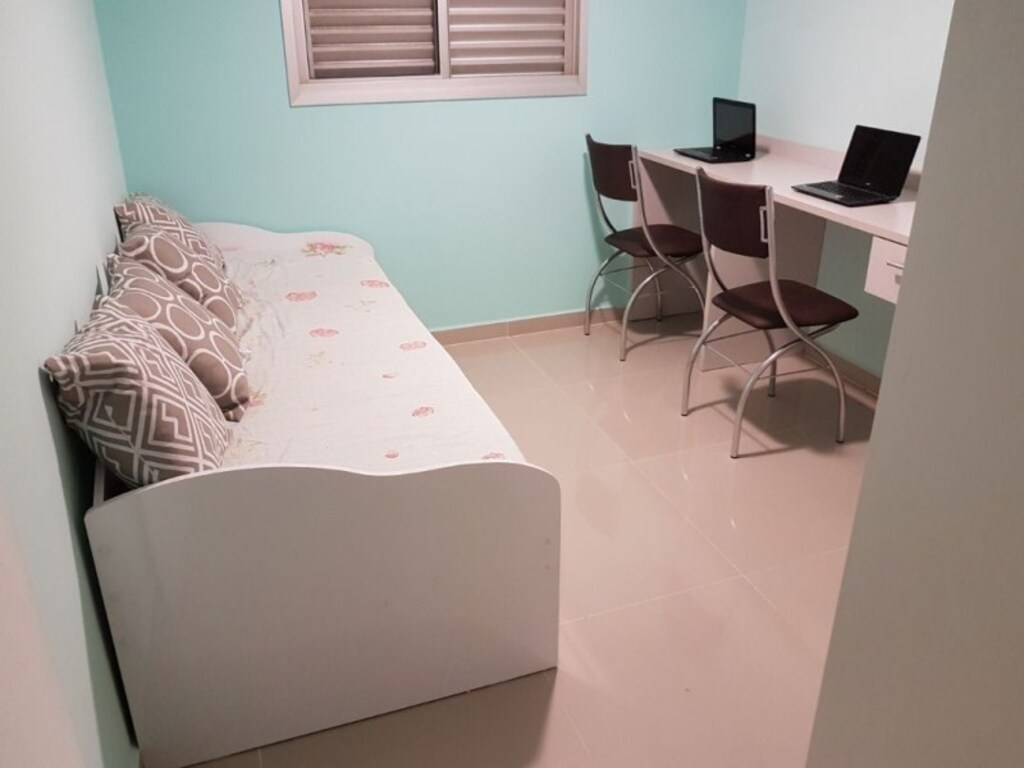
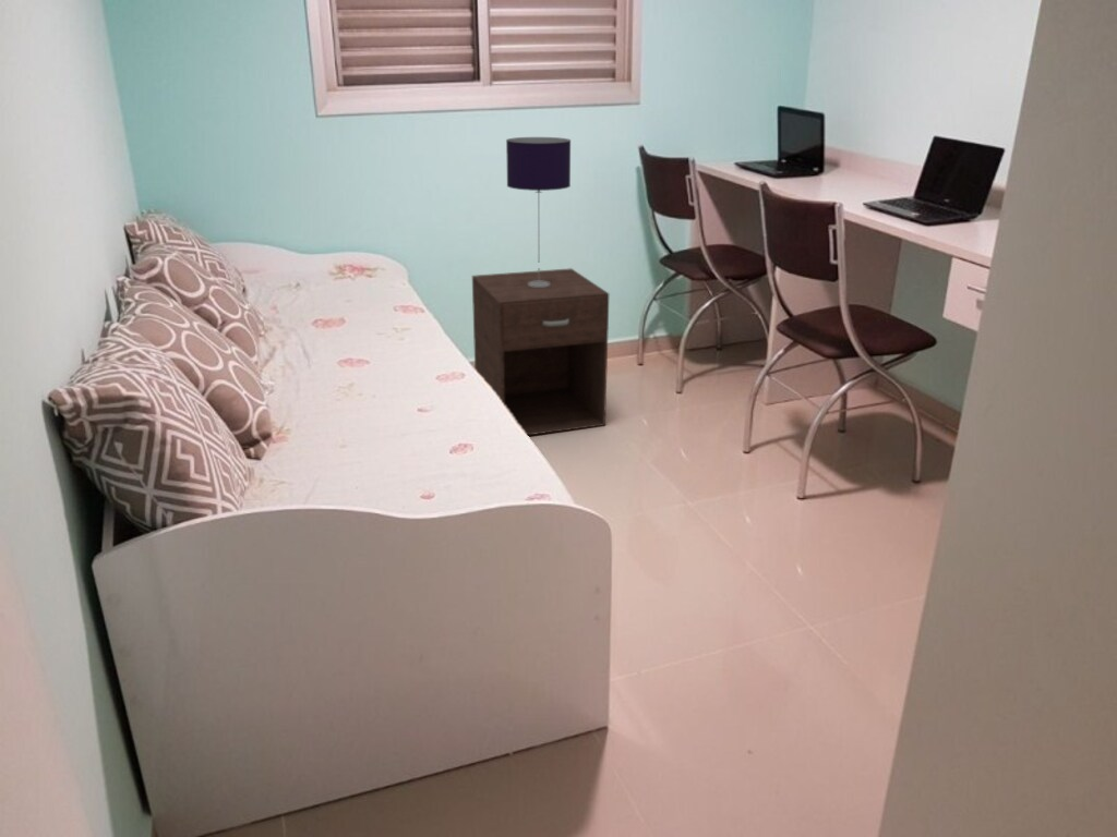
+ nightstand [471,267,610,436]
+ table lamp [505,136,572,287]
